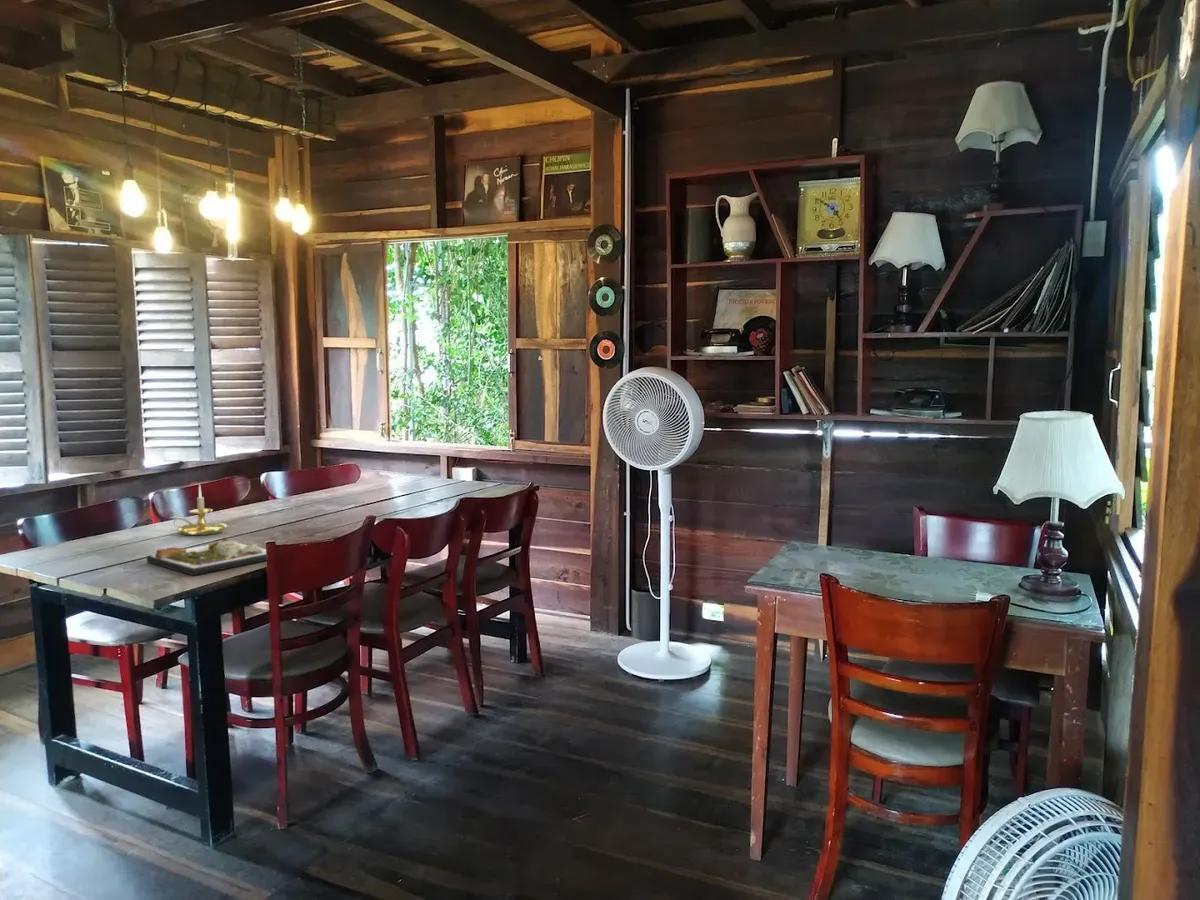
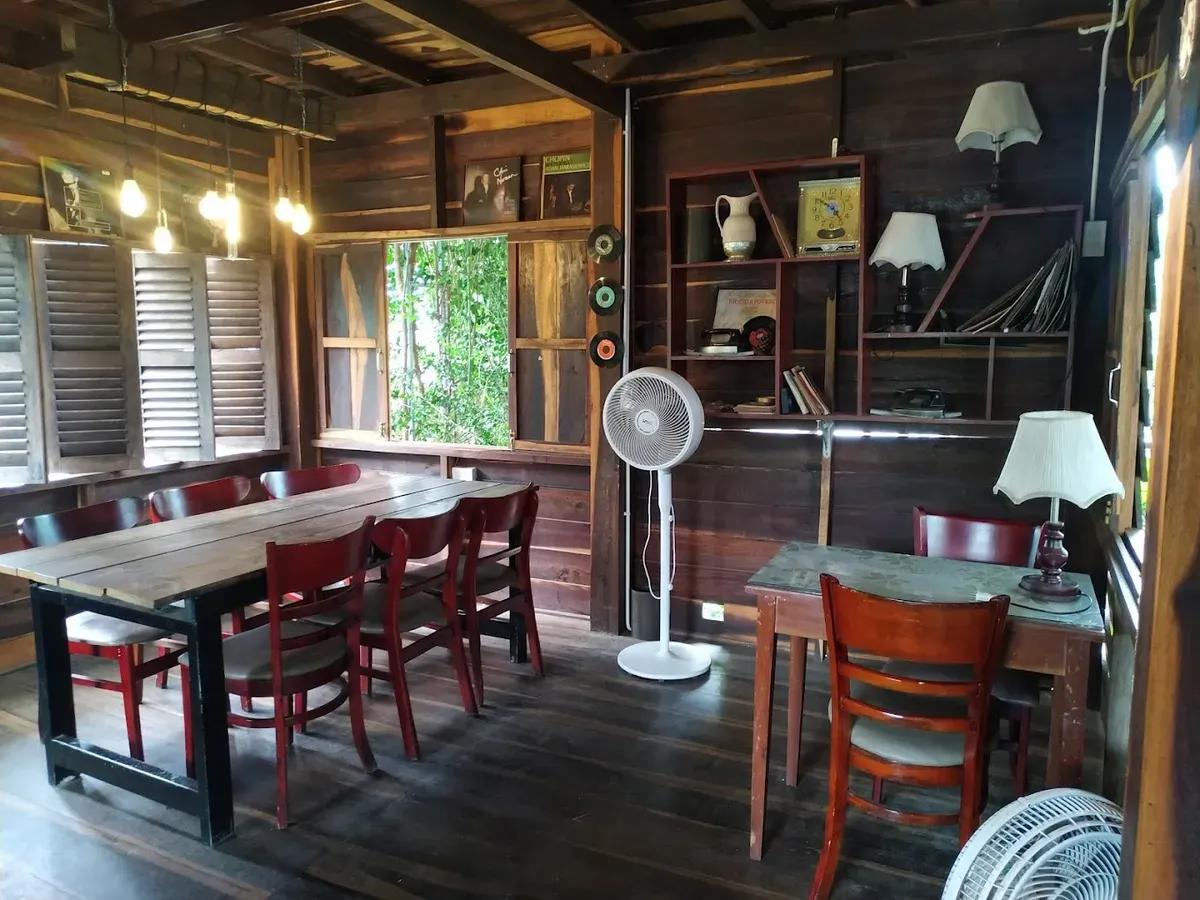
- candle holder [169,484,228,536]
- dinner plate [146,536,268,576]
